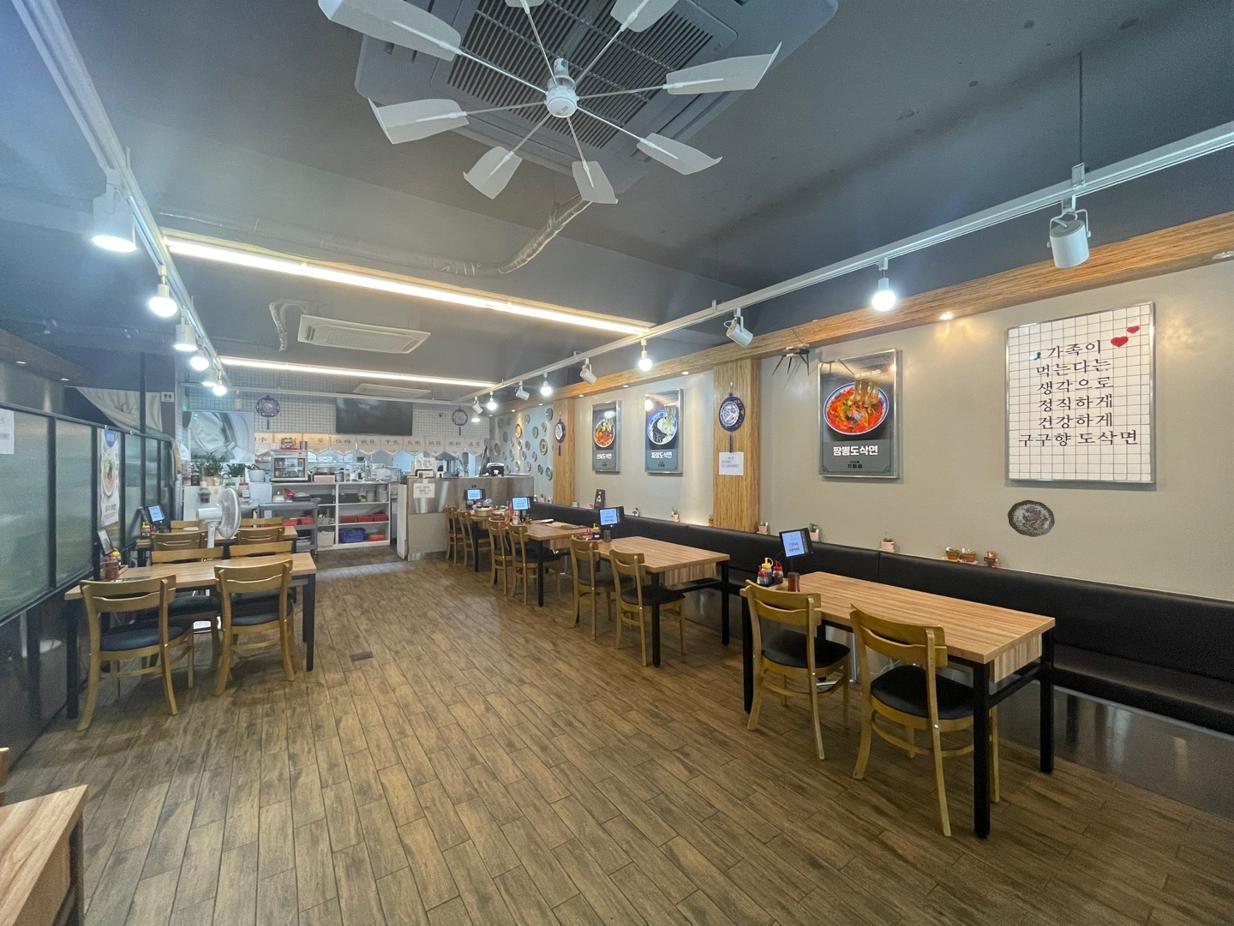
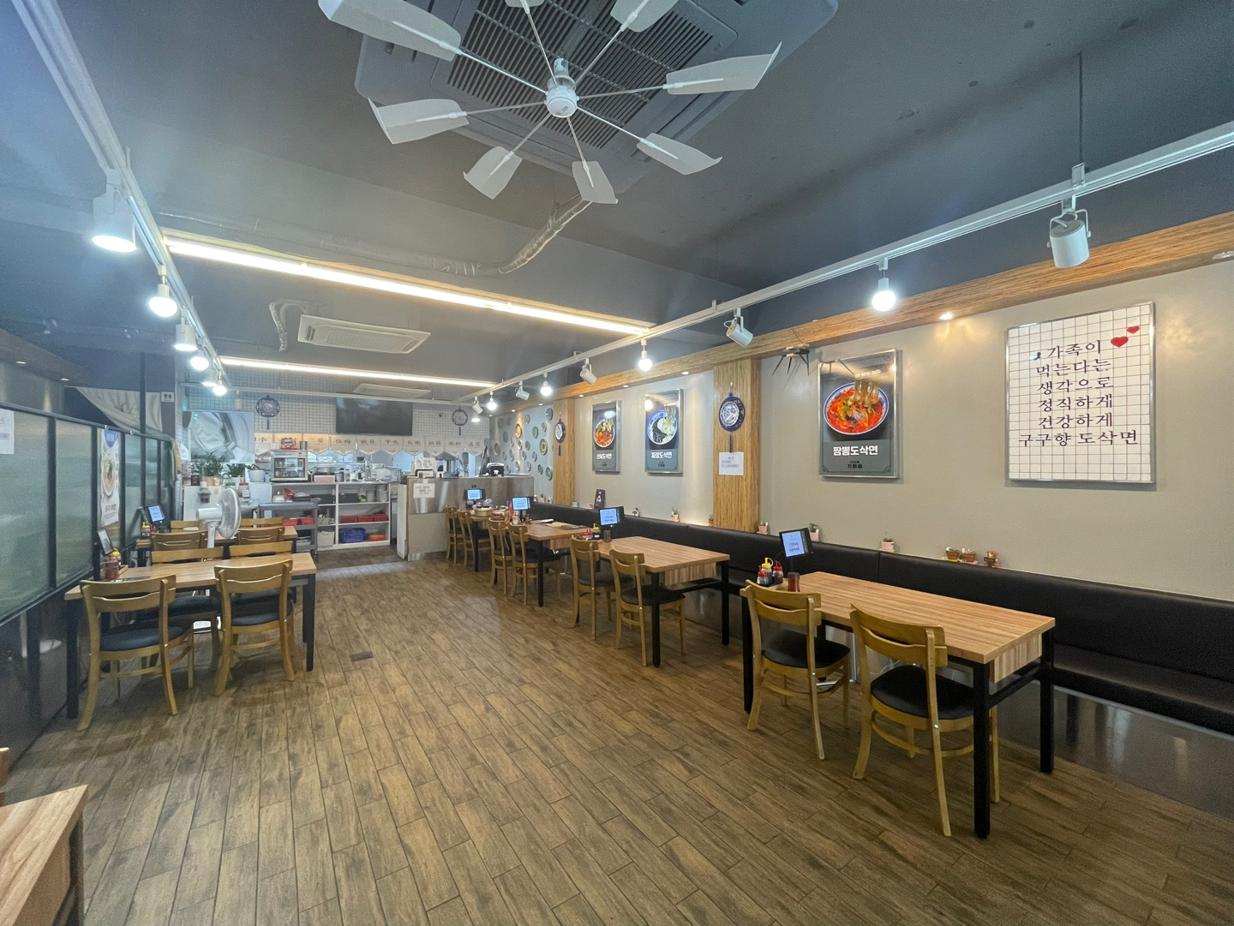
- decorative plate [1007,499,1056,538]
